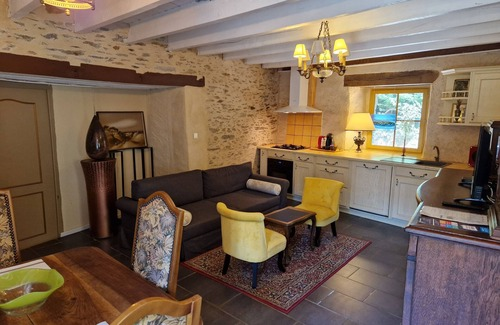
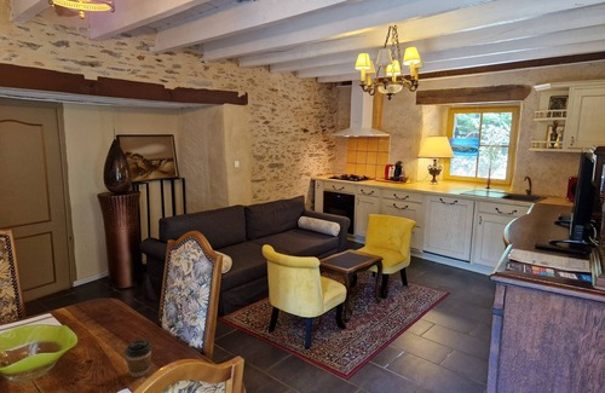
+ coffee cup [123,339,152,378]
